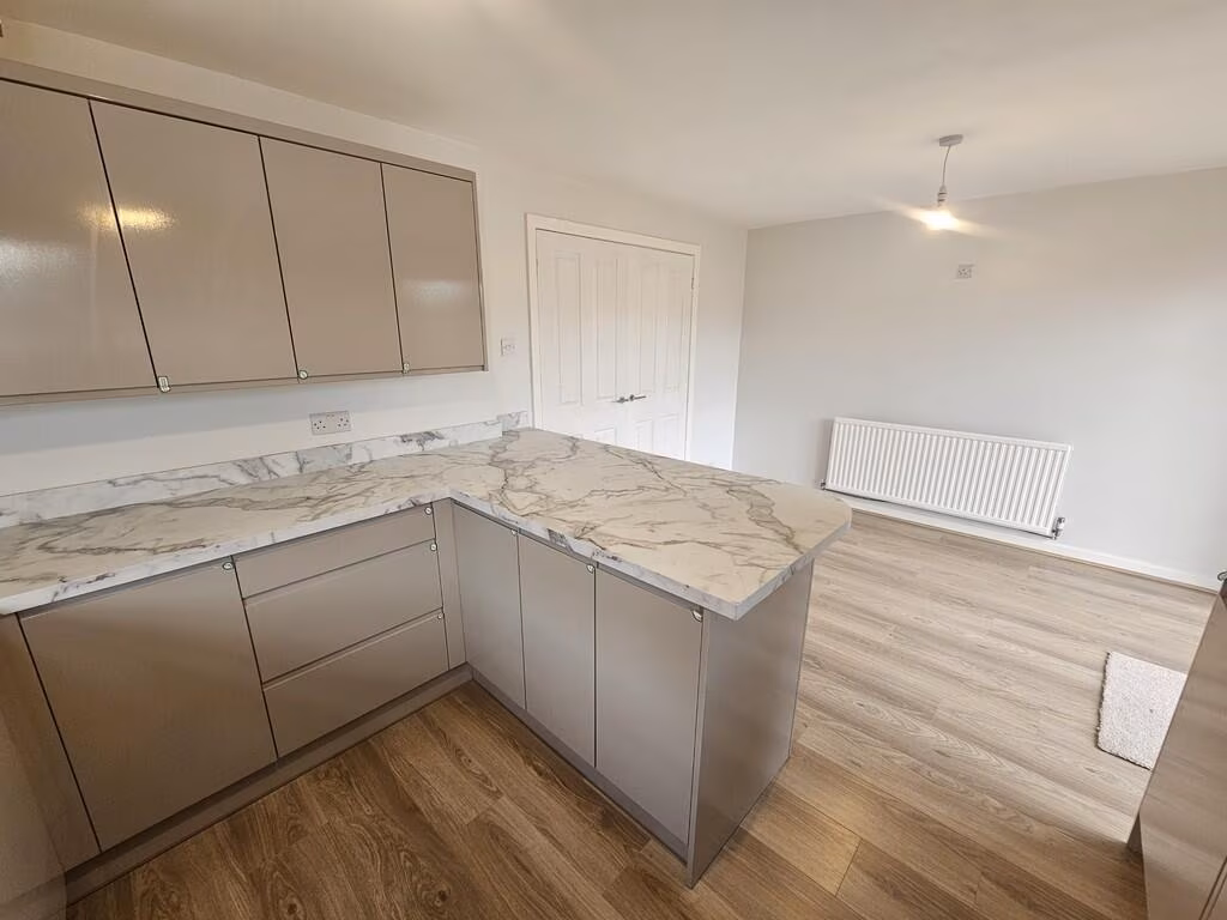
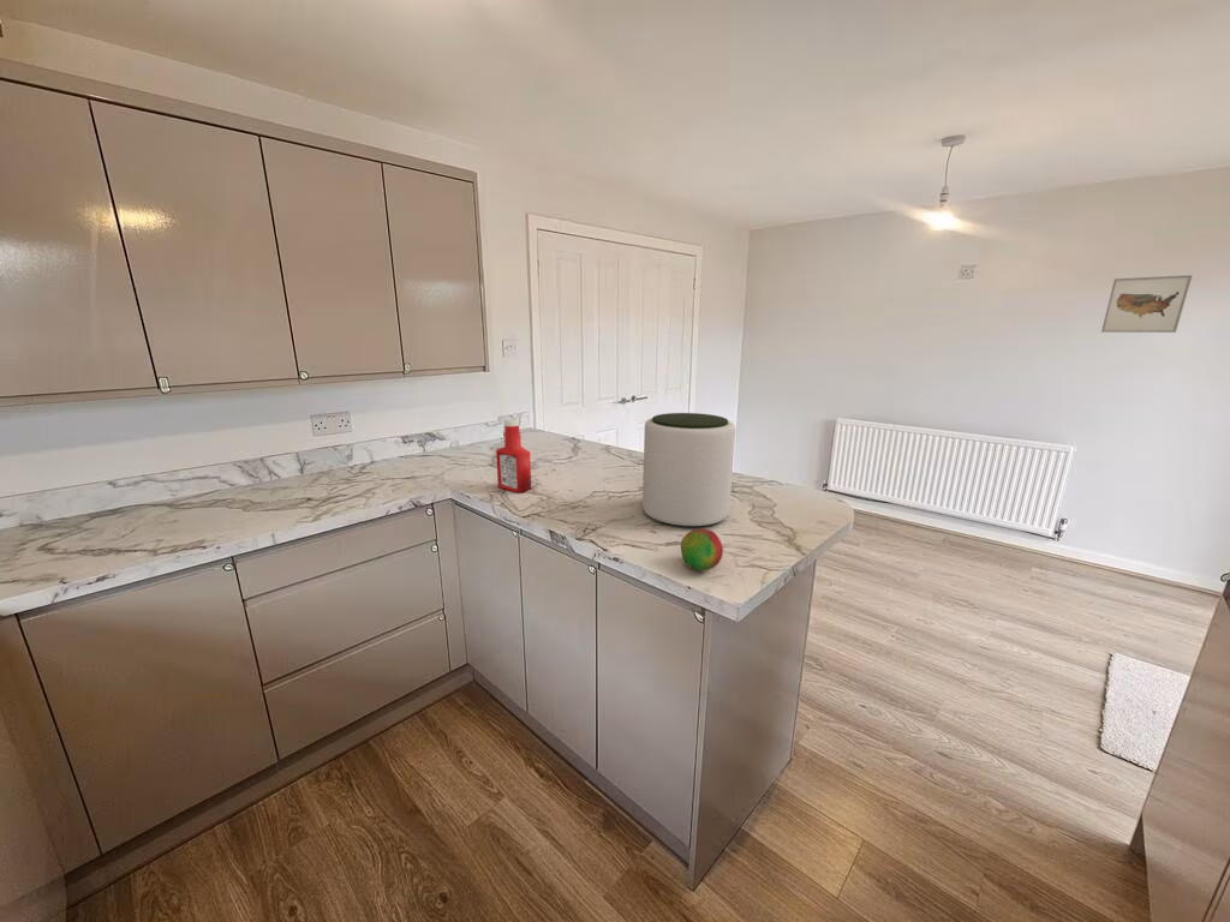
+ wall art [1100,274,1193,334]
+ plant pot [641,412,736,528]
+ fruit [680,527,724,571]
+ soap bottle [495,418,532,495]
